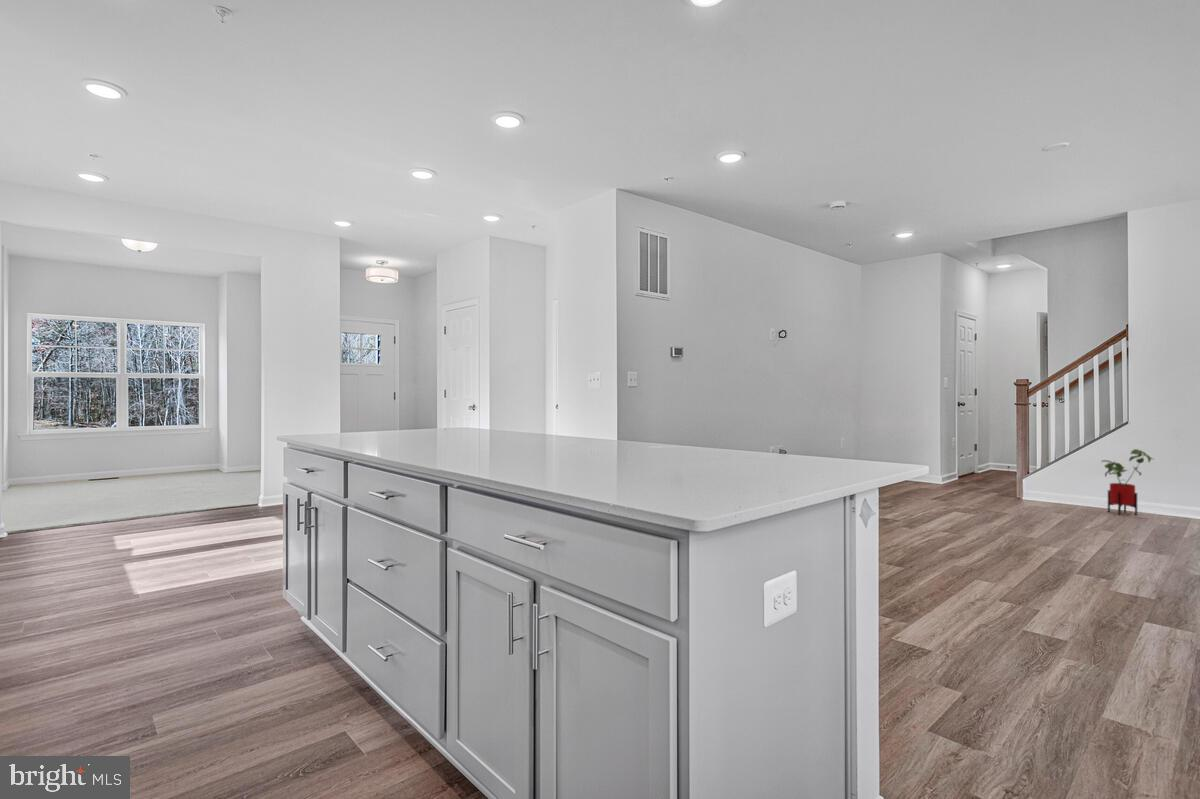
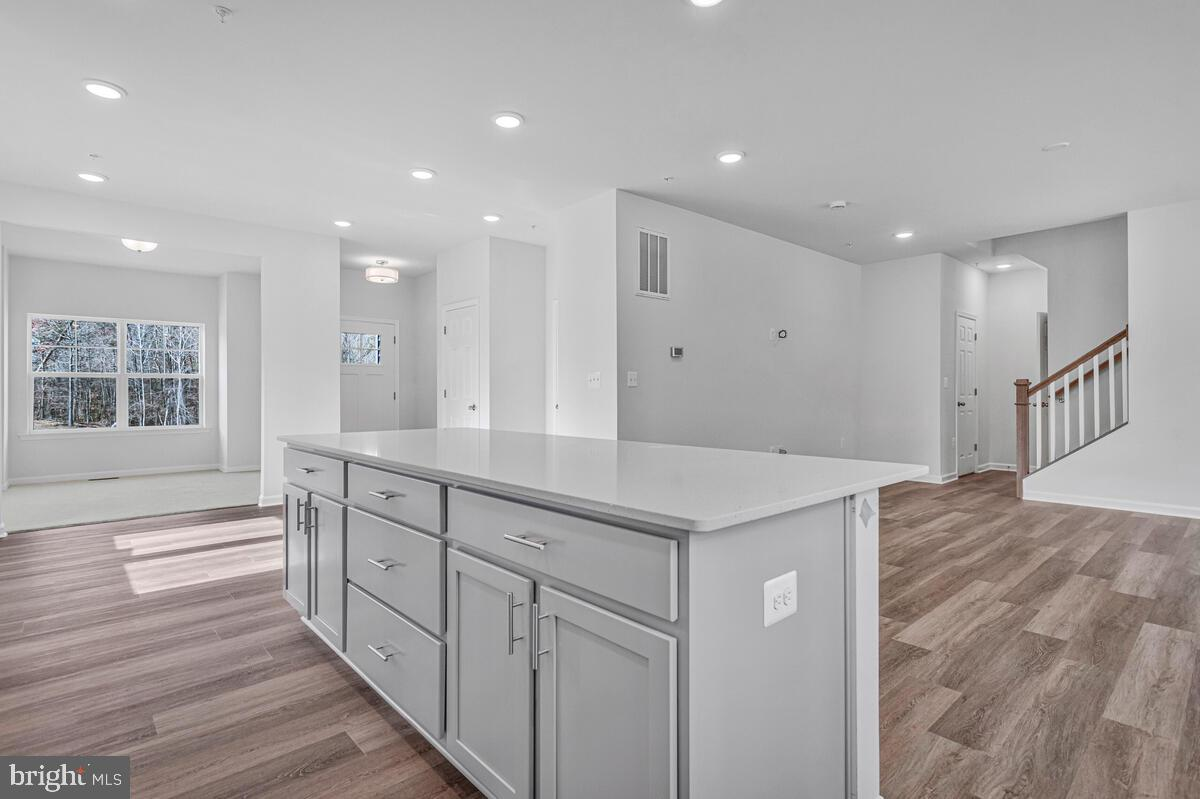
- house plant [1100,448,1154,516]
